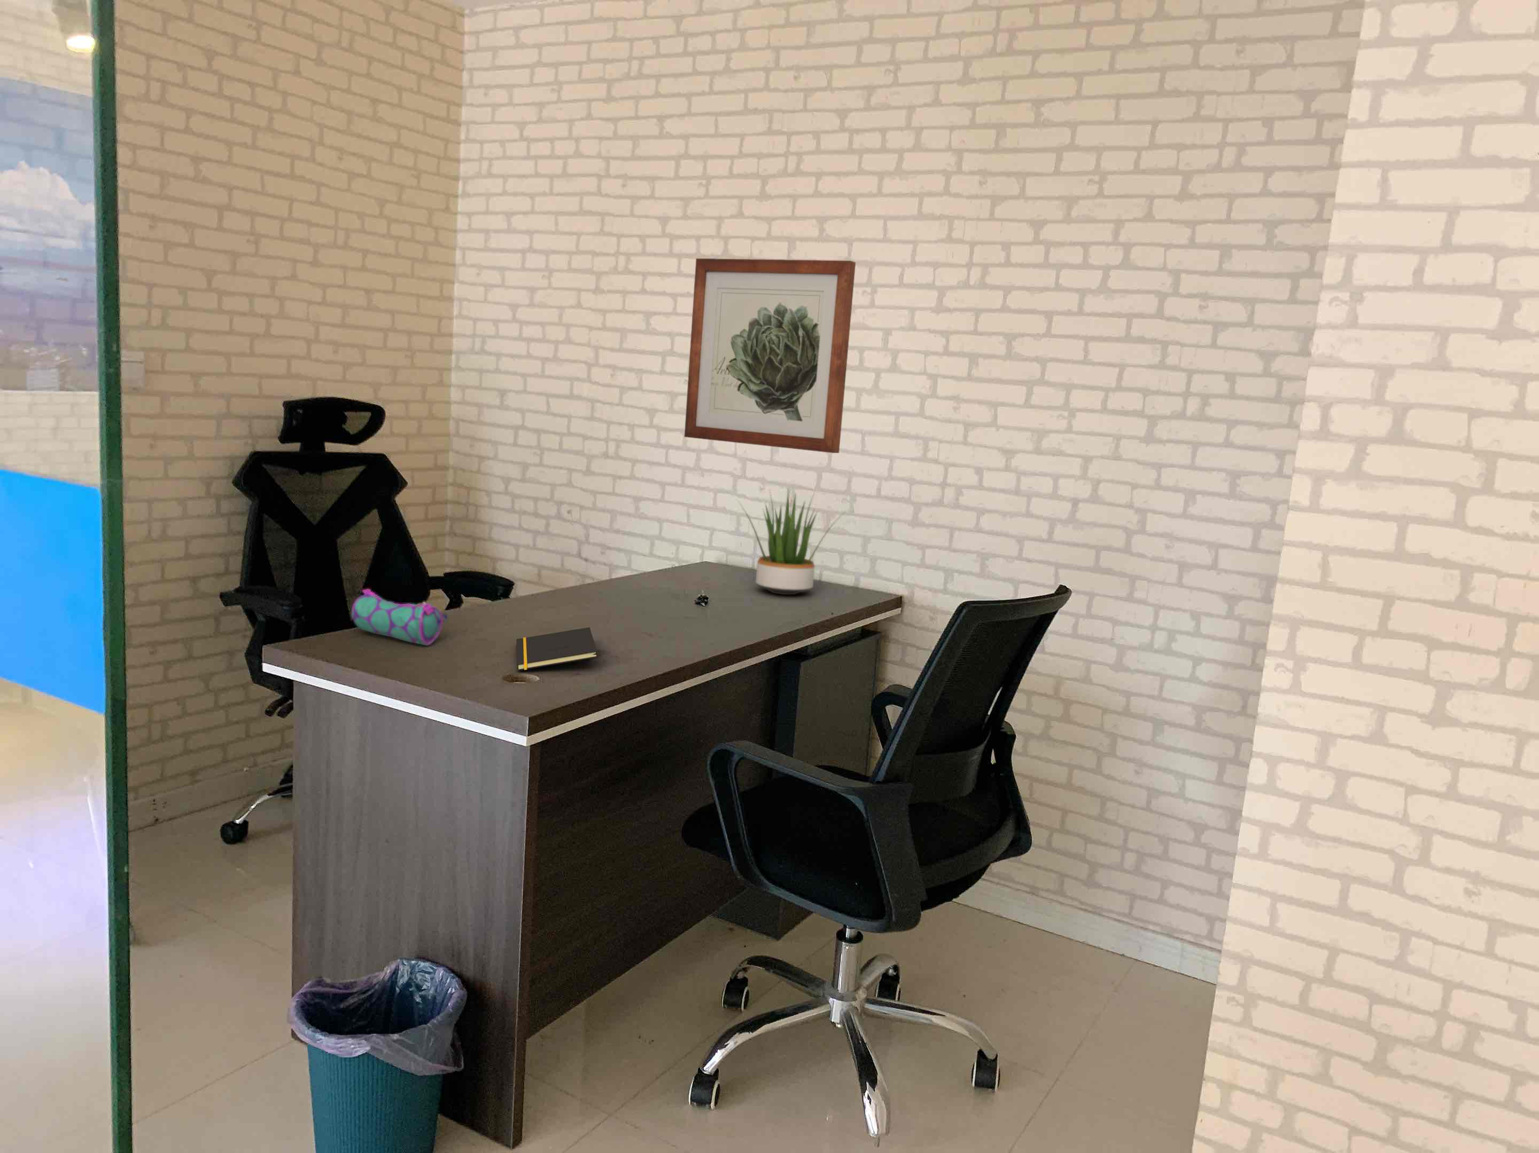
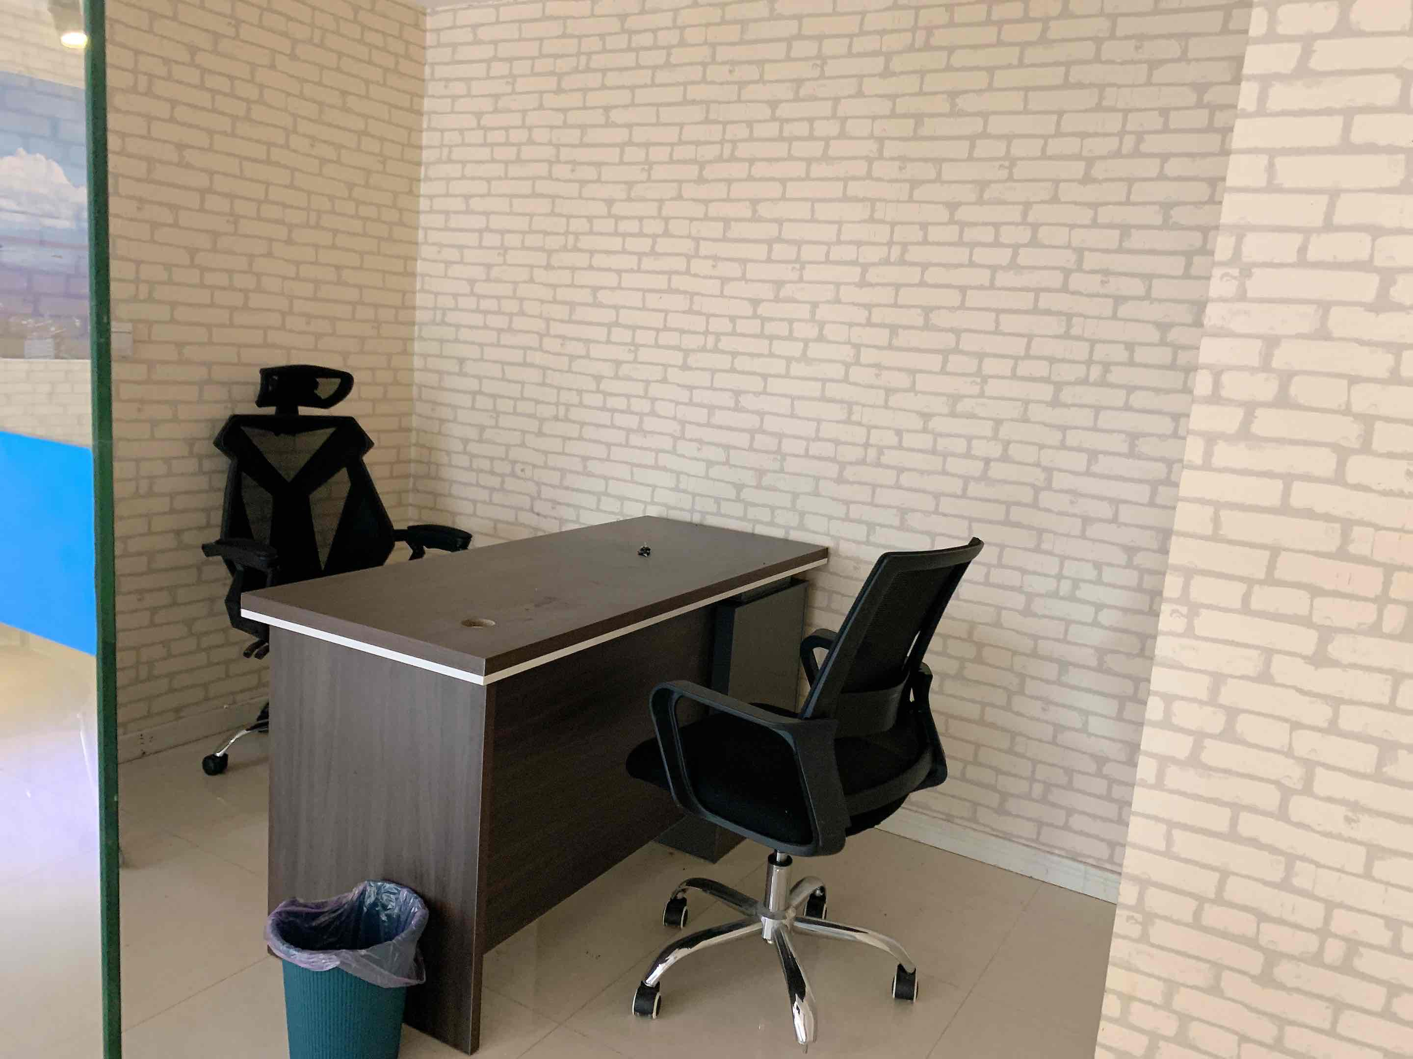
- pencil case [351,589,448,646]
- wall art [683,258,856,454]
- potted plant [737,488,847,595]
- notepad [516,626,599,671]
